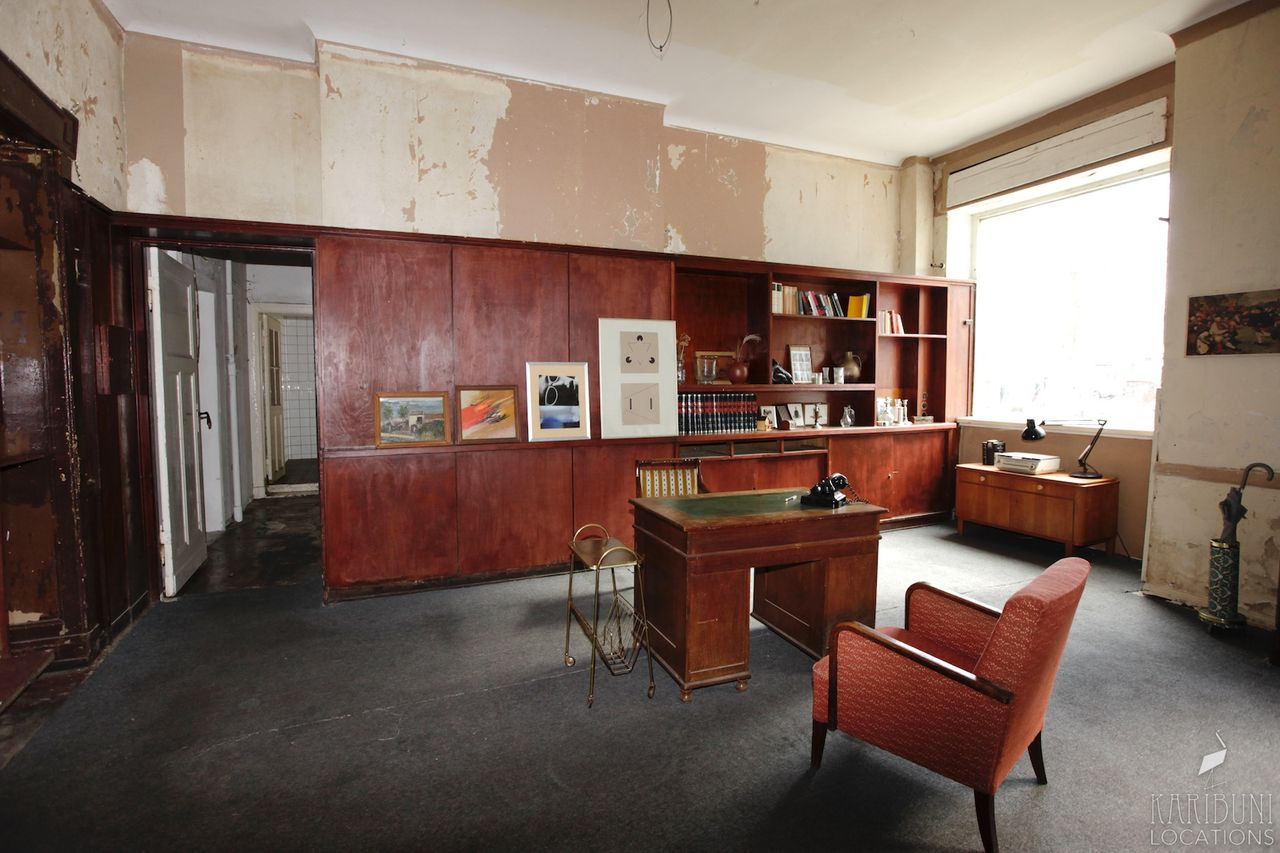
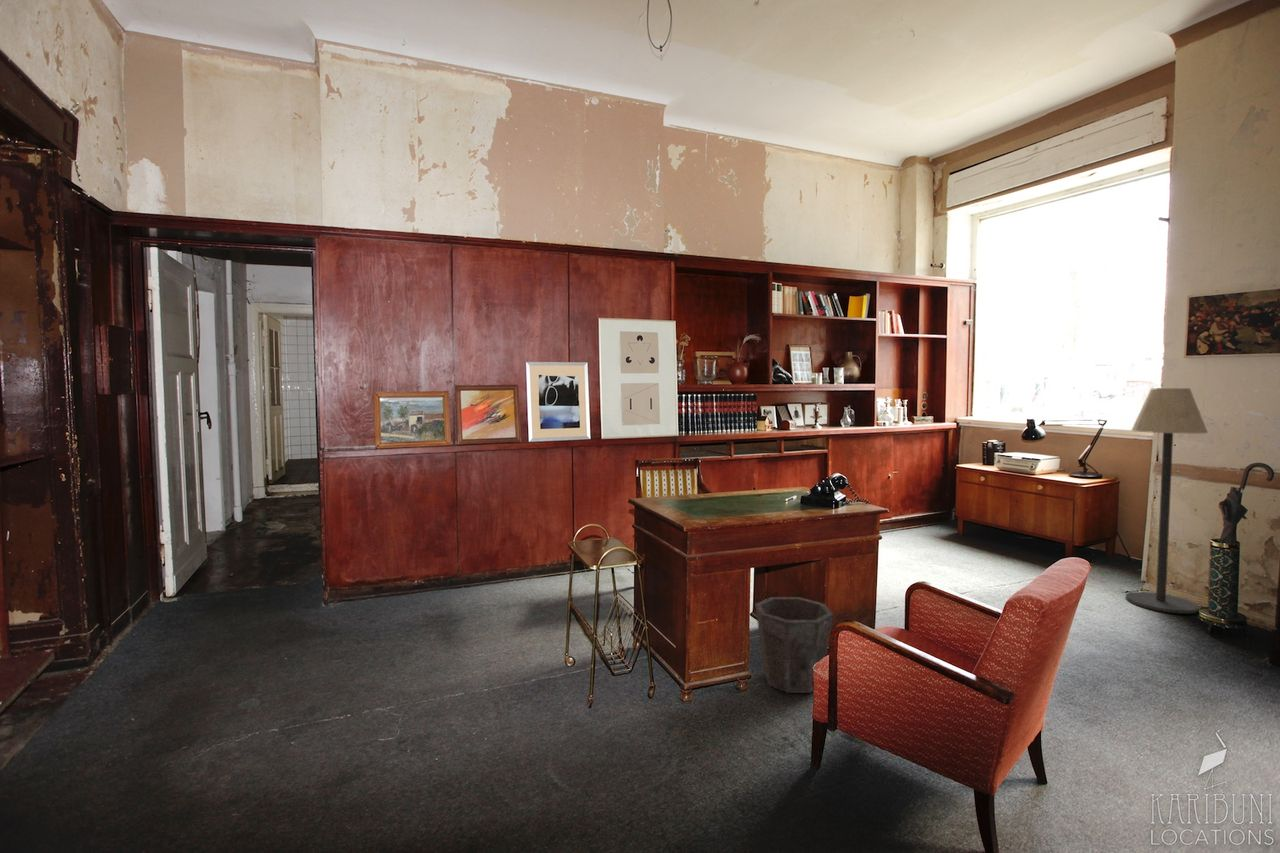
+ floor lamp [1125,387,1209,614]
+ waste bin [754,596,835,694]
